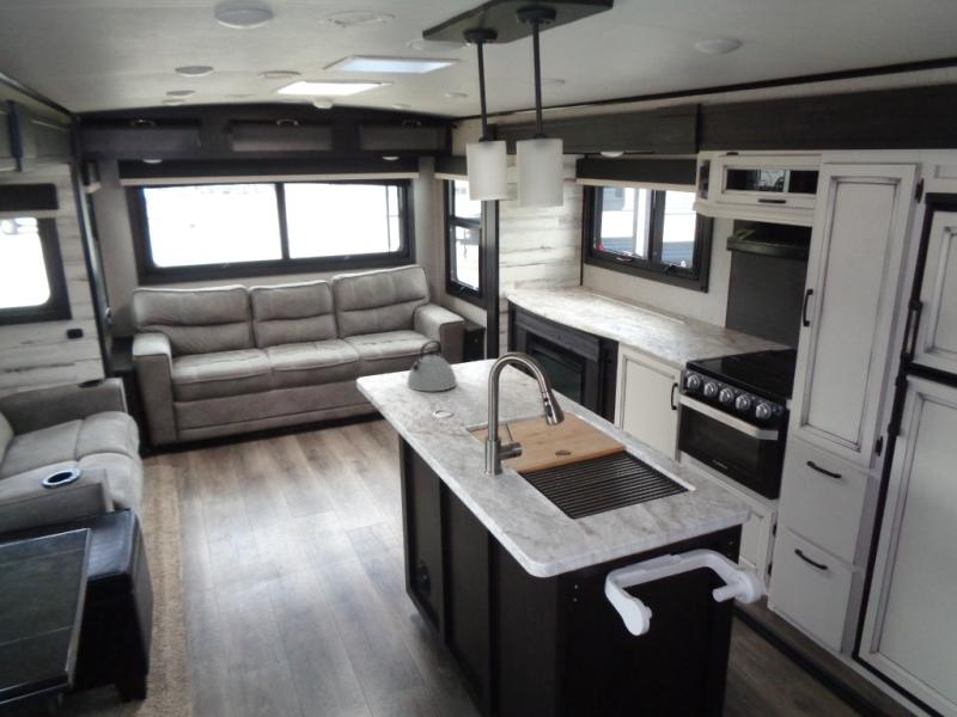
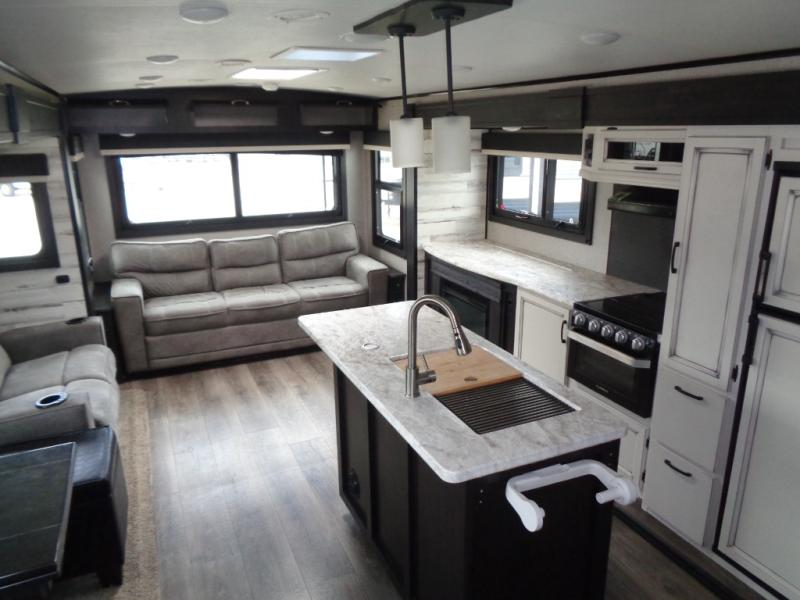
- kettle [406,339,458,393]
